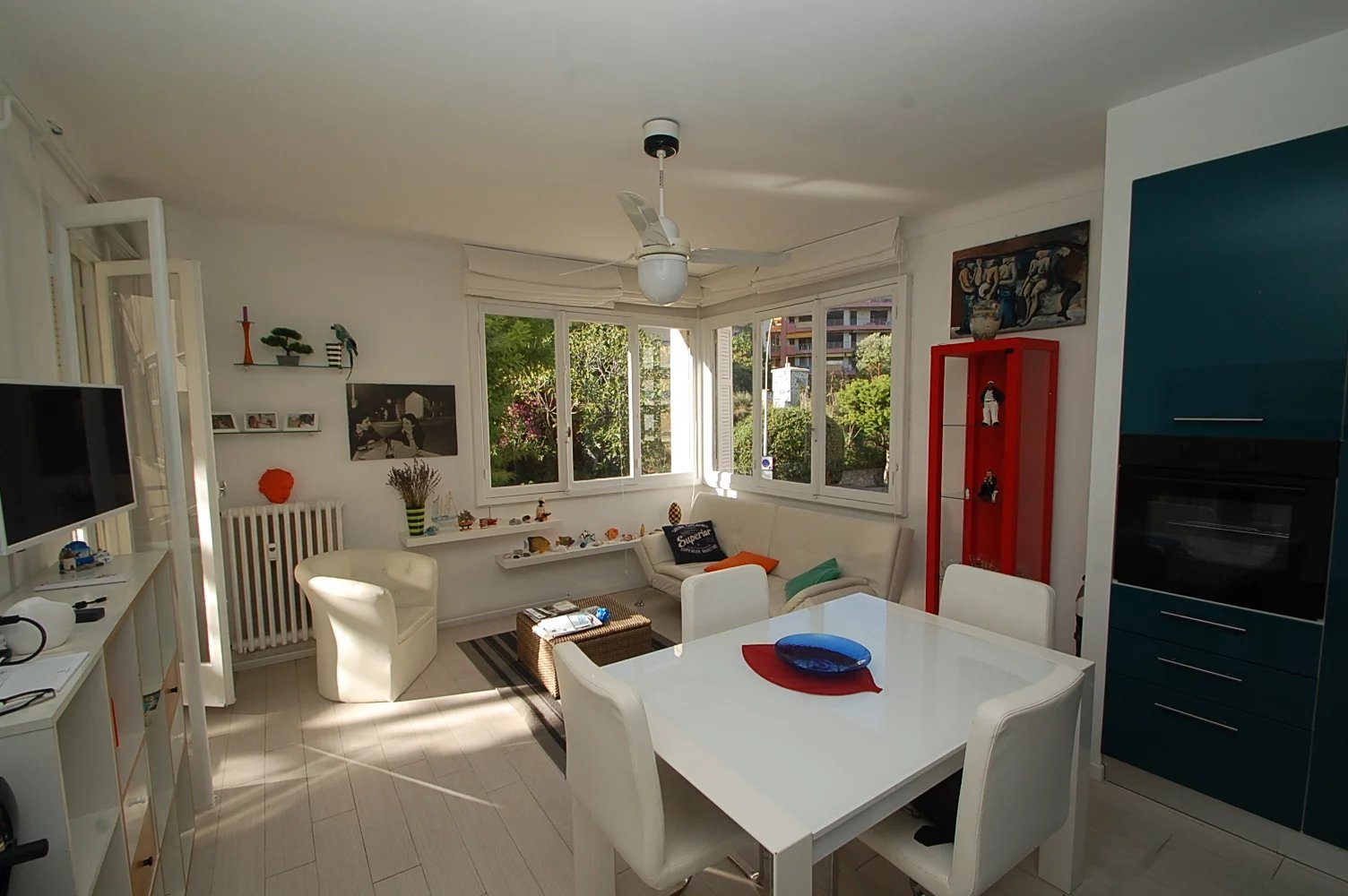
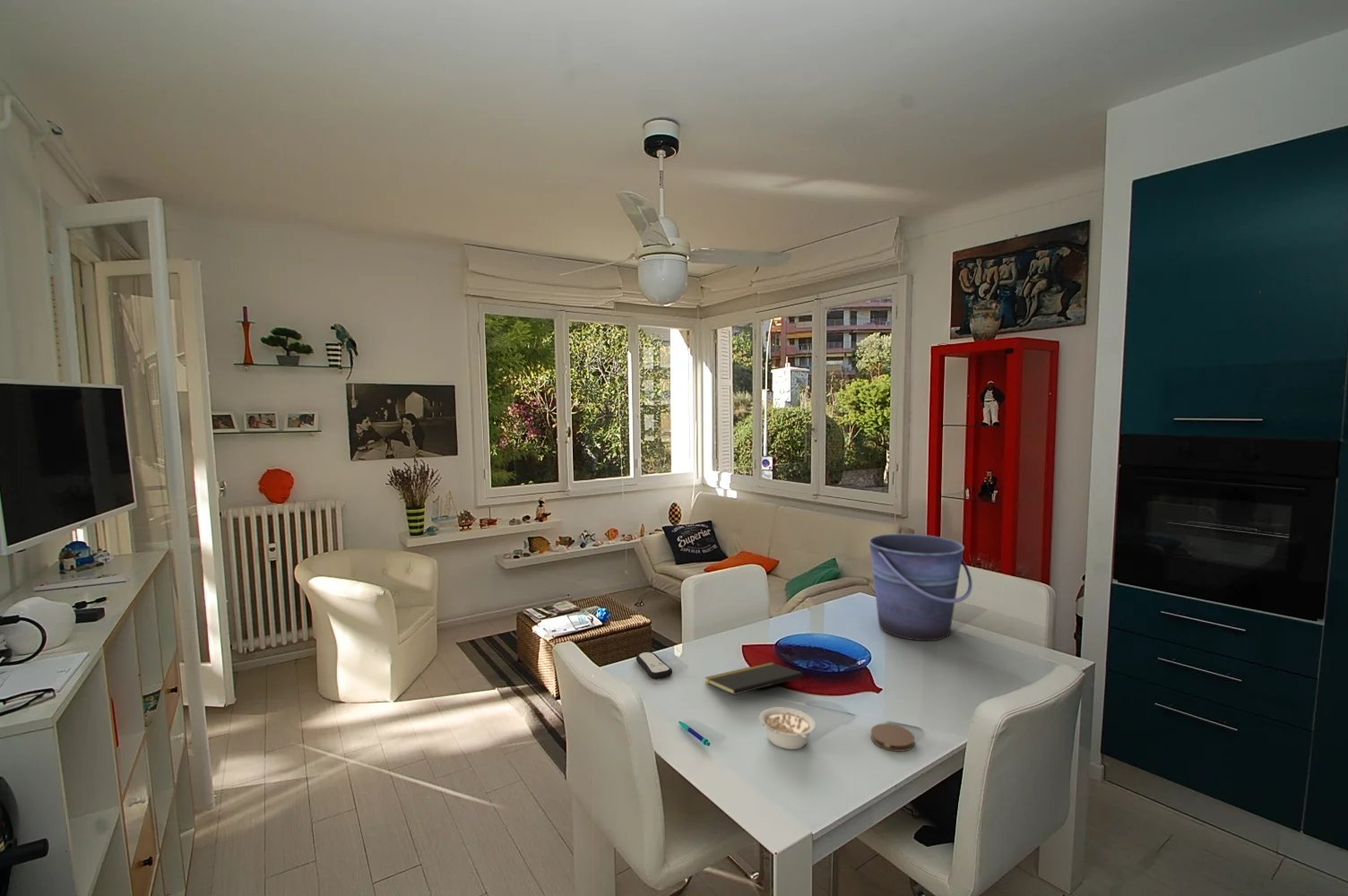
+ remote control [635,651,673,680]
+ pen [678,720,711,747]
+ bucket [868,533,973,642]
+ coaster [869,722,915,753]
+ legume [758,706,817,750]
+ notepad [704,661,805,695]
